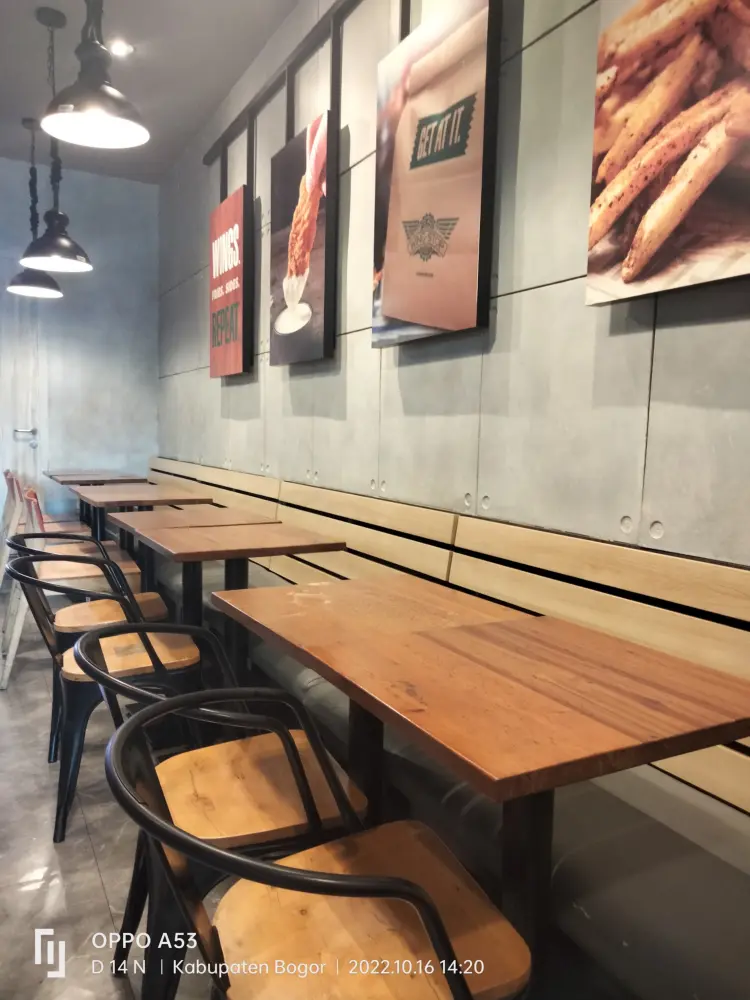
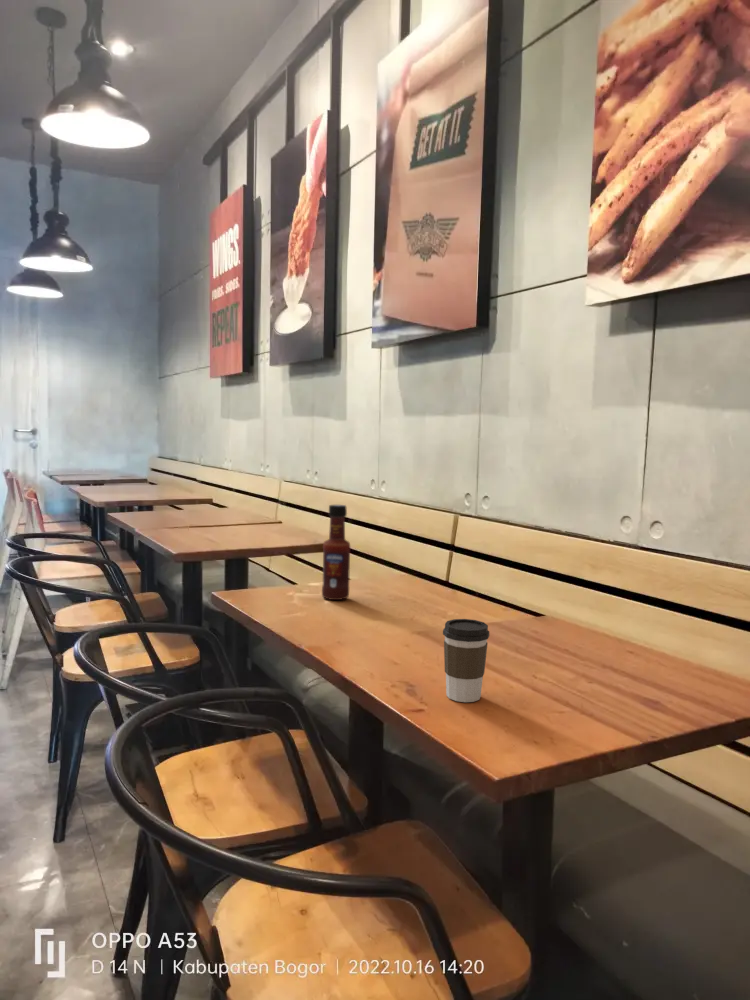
+ coffee cup [442,618,490,703]
+ tabasco sauce [321,504,351,601]
